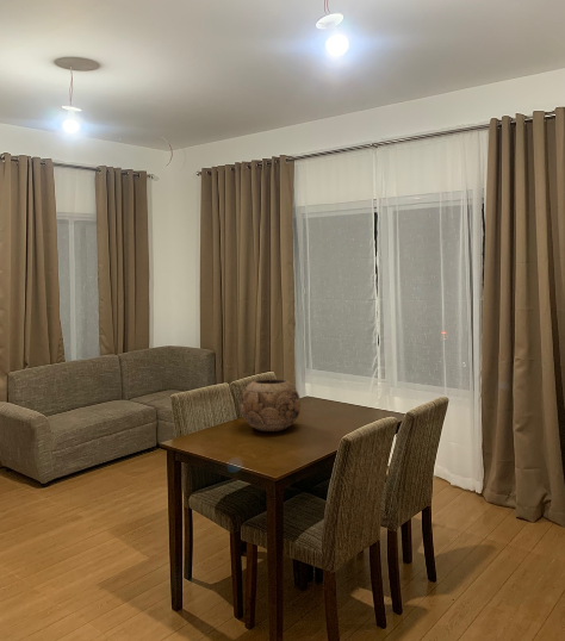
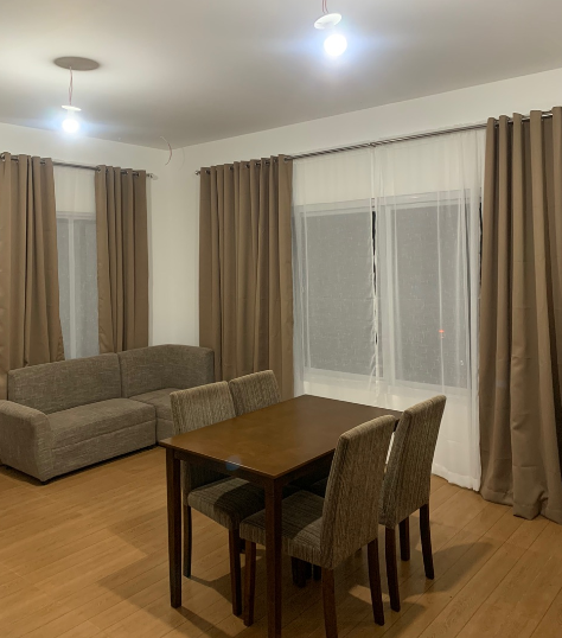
- decorative bowl [240,378,302,432]
